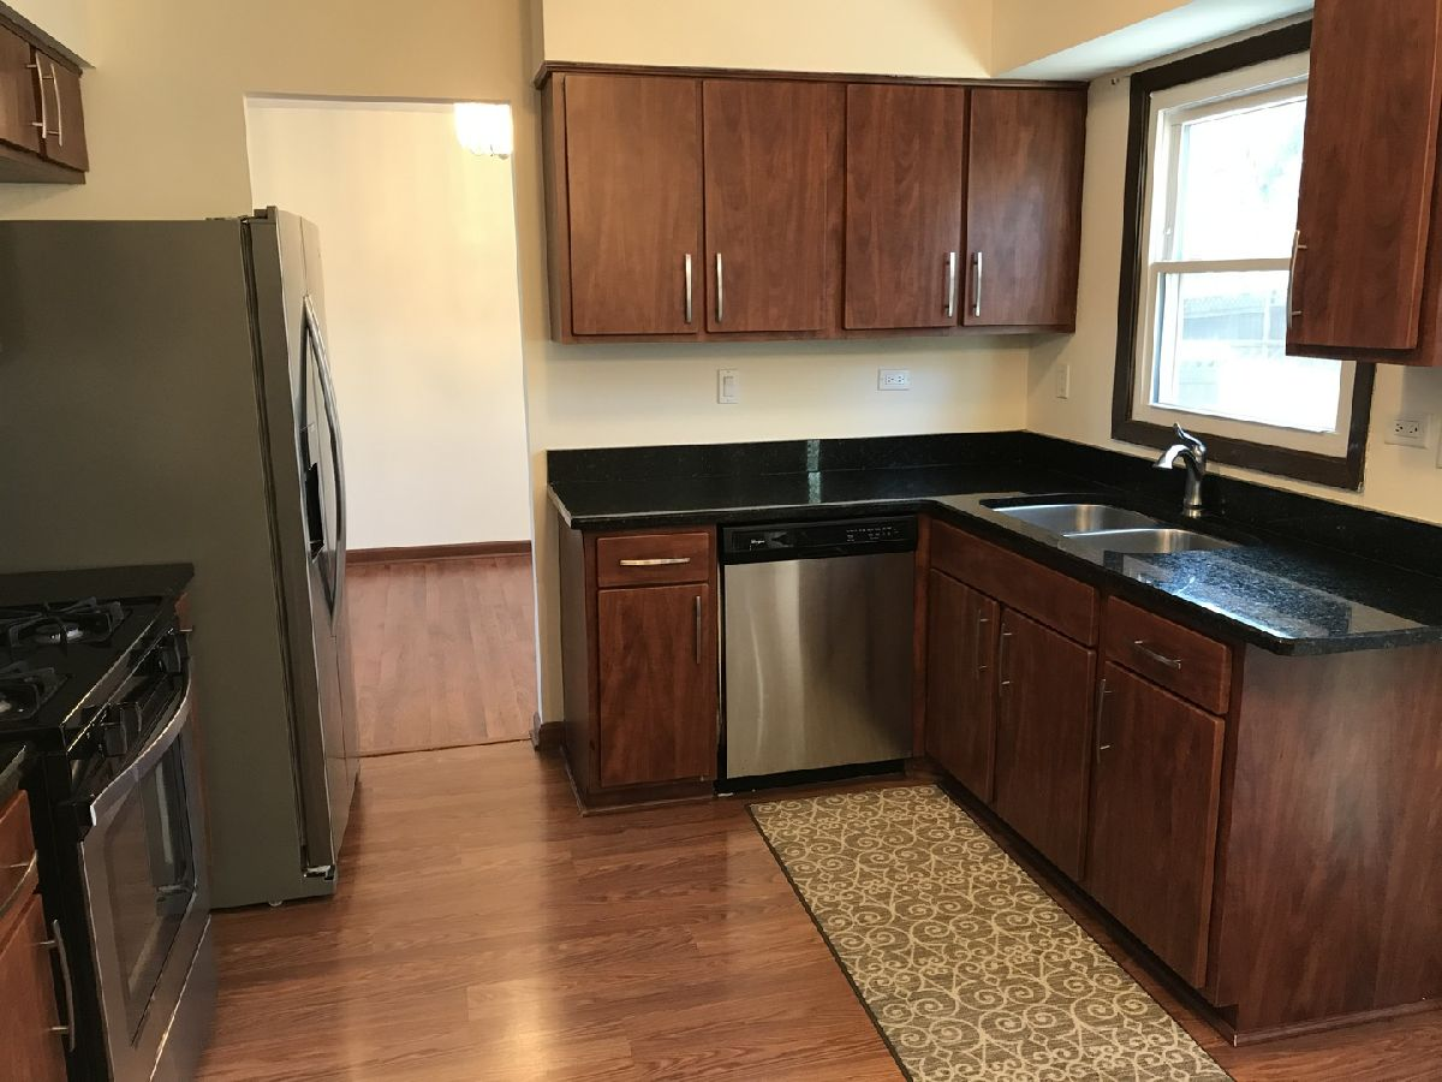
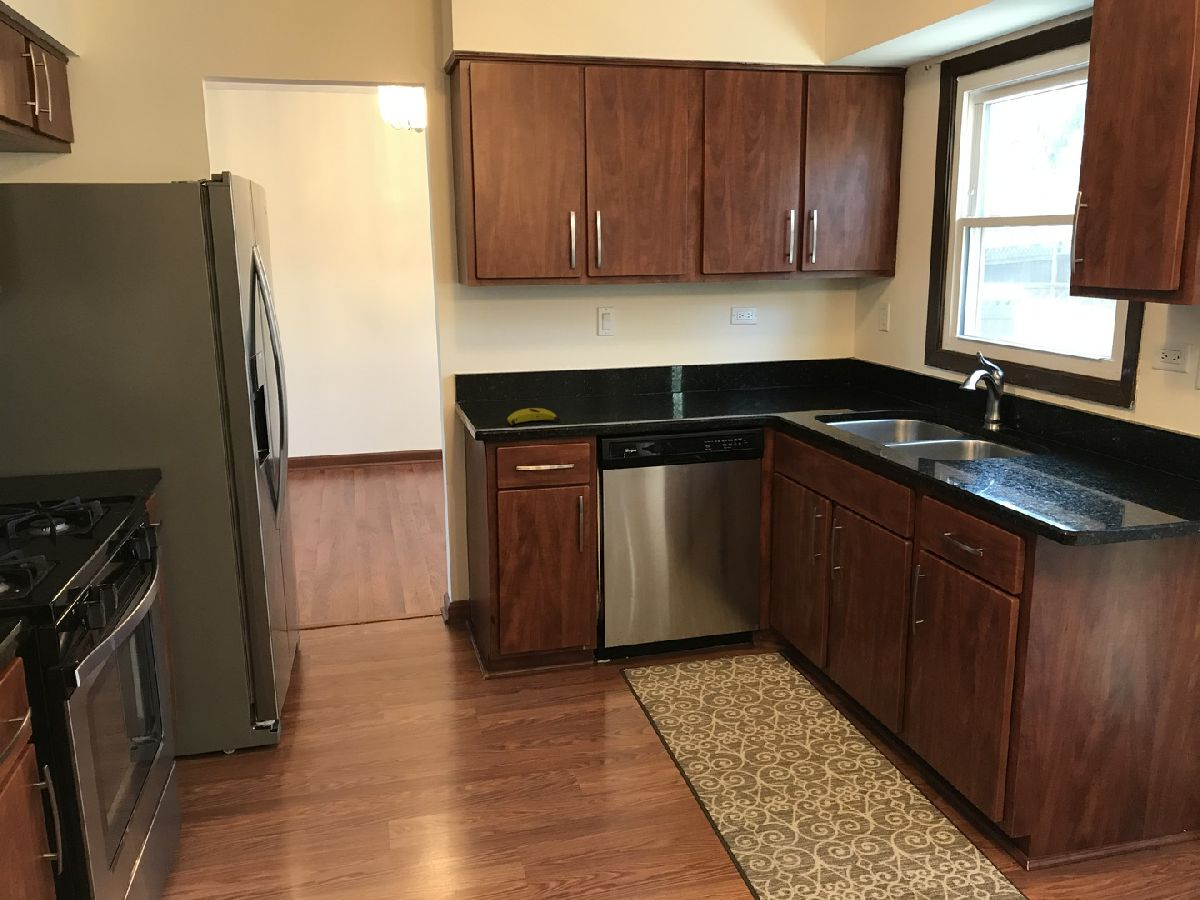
+ banana [506,407,561,426]
